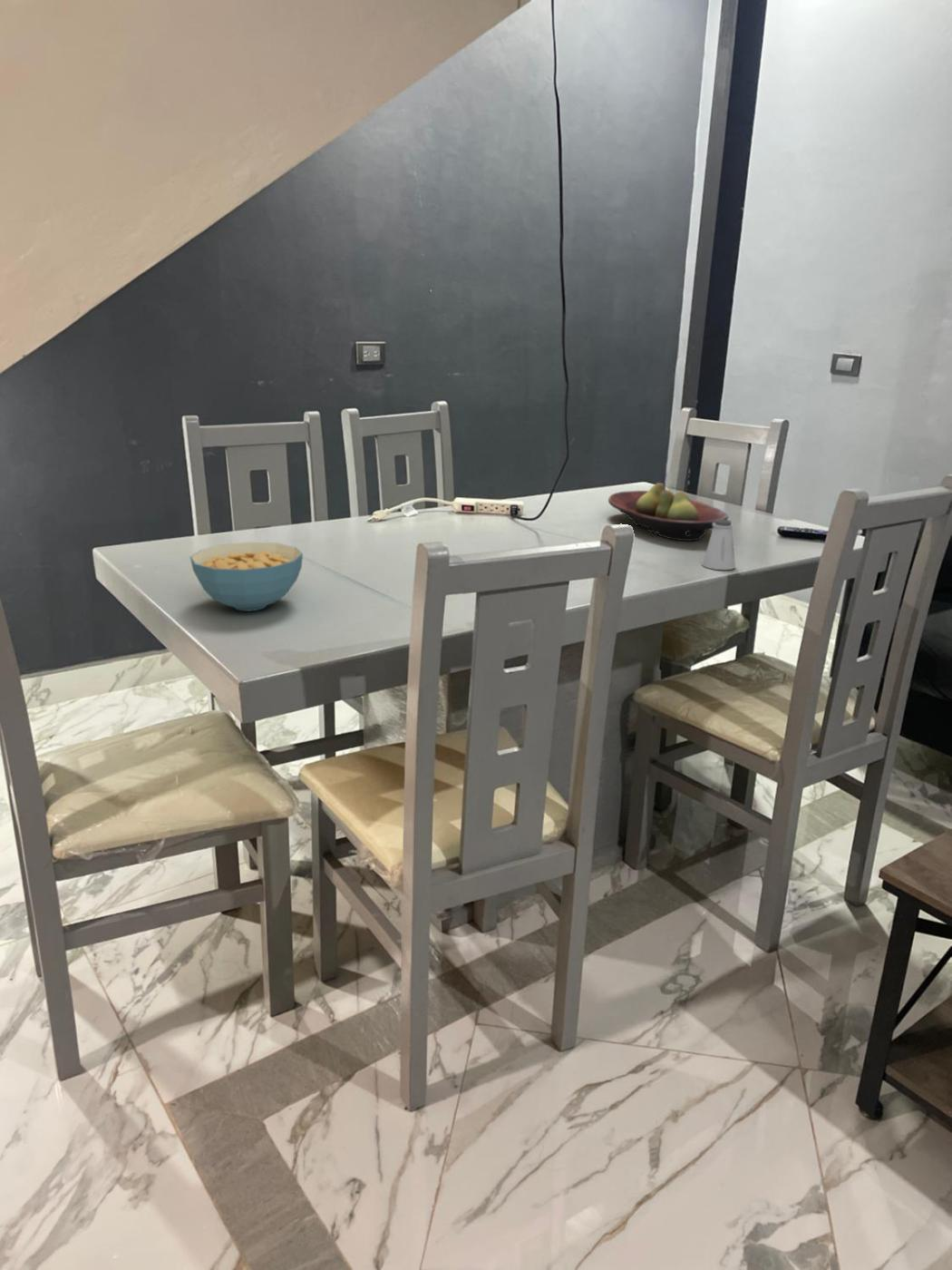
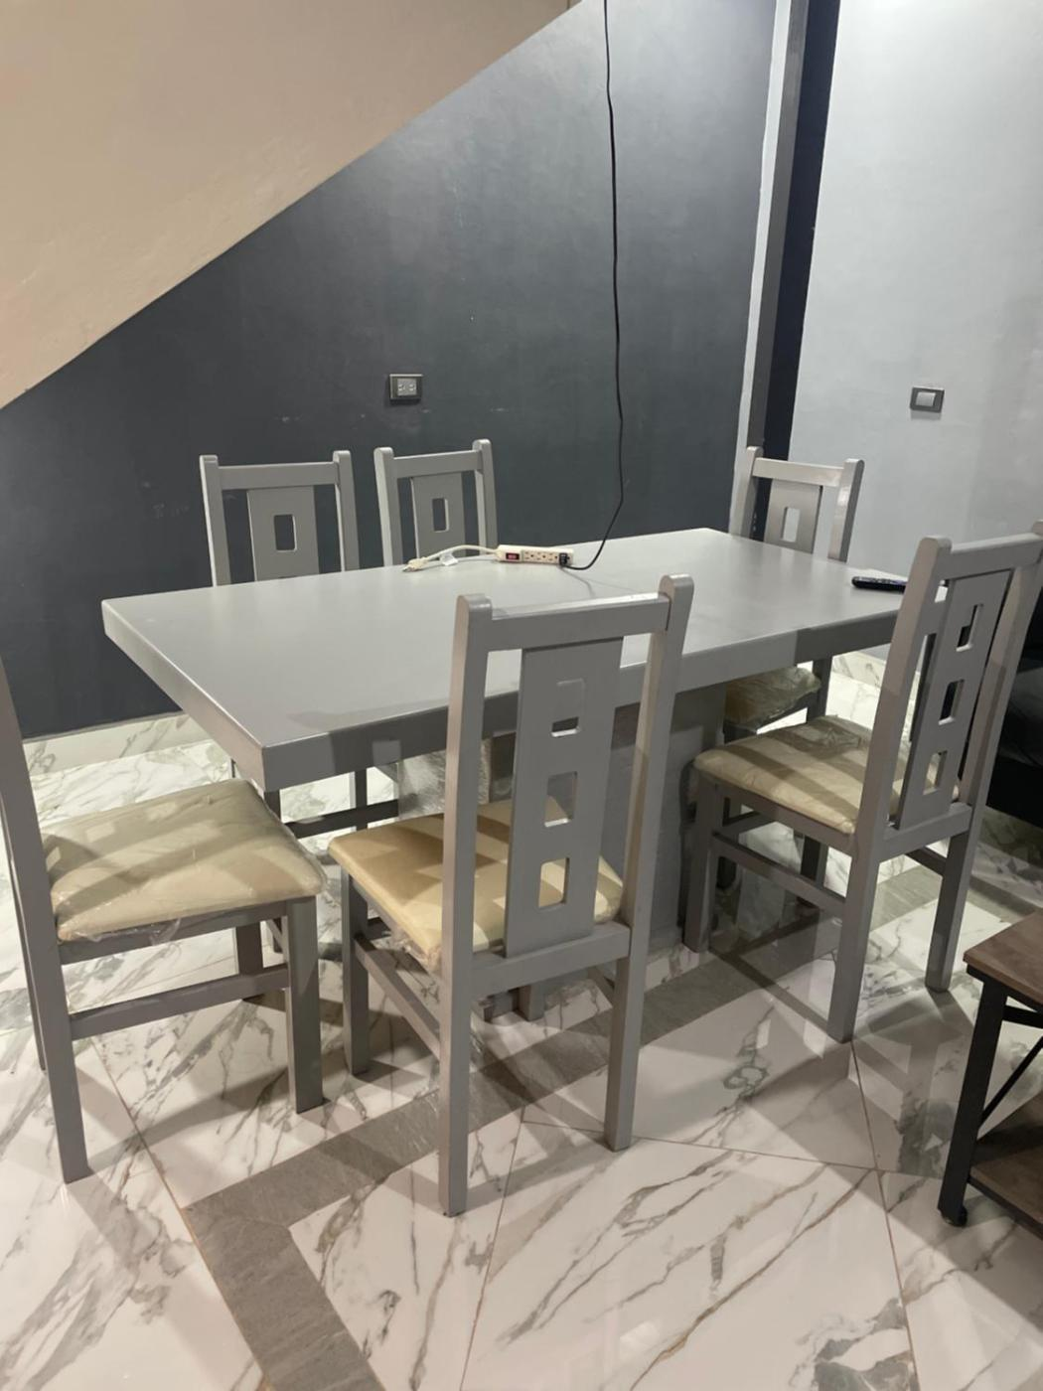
- saltshaker [701,519,736,571]
- cereal bowl [189,542,304,612]
- fruit bowl [607,482,730,542]
